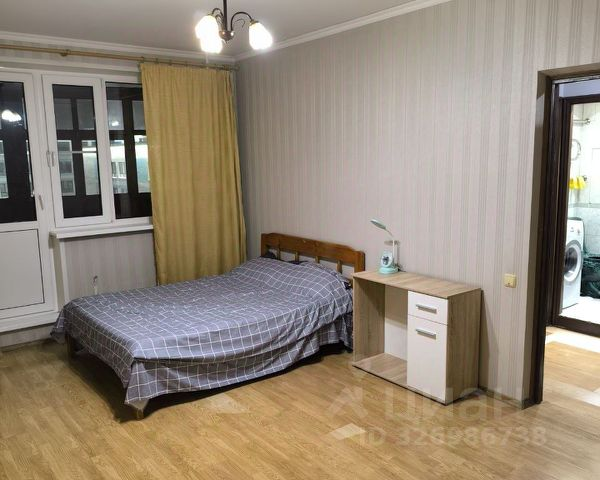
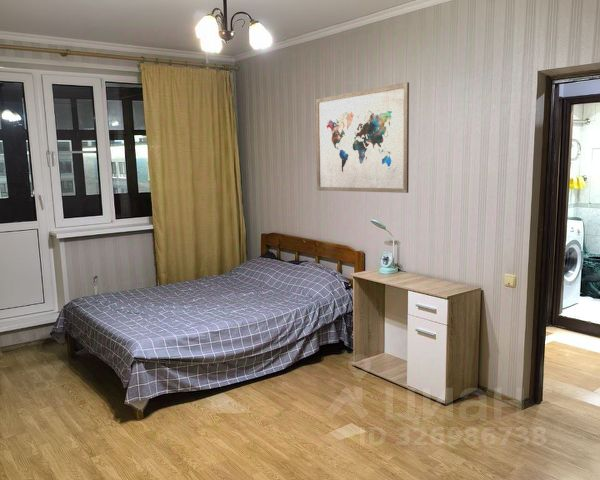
+ wall art [315,81,410,194]
